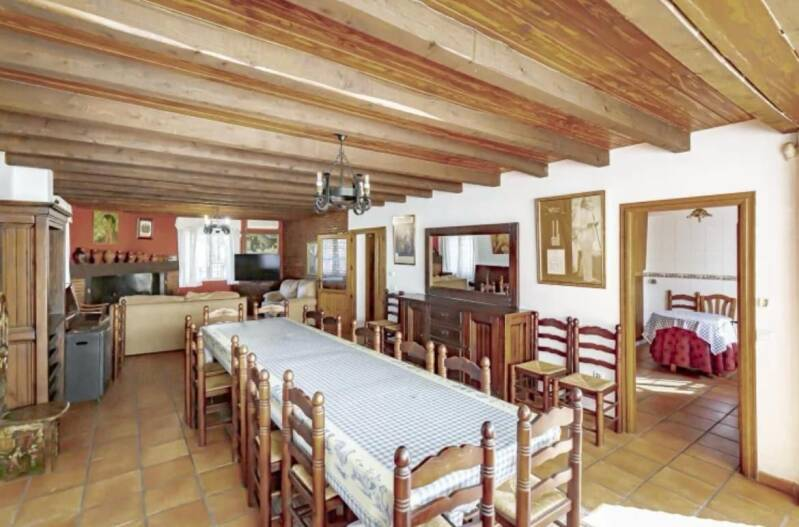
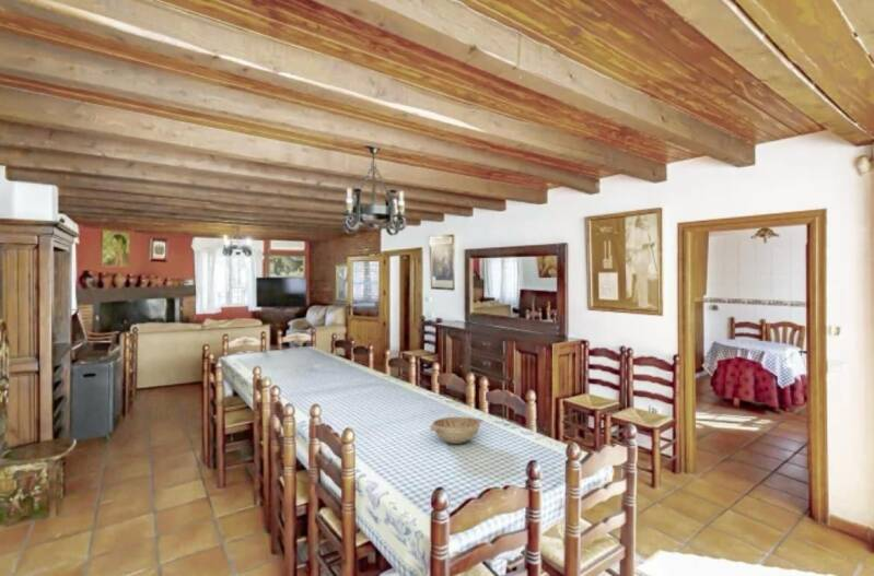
+ decorative bowl [429,416,485,445]
